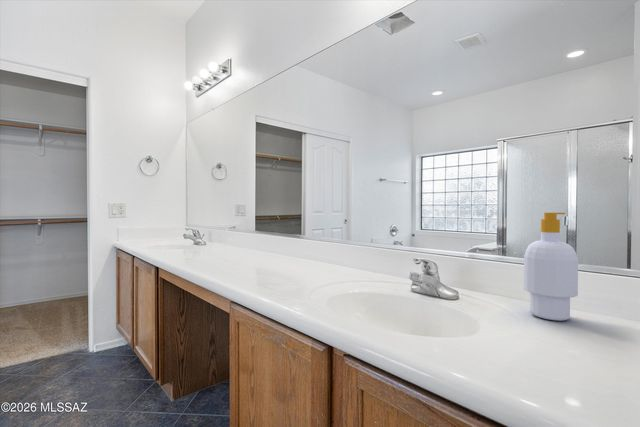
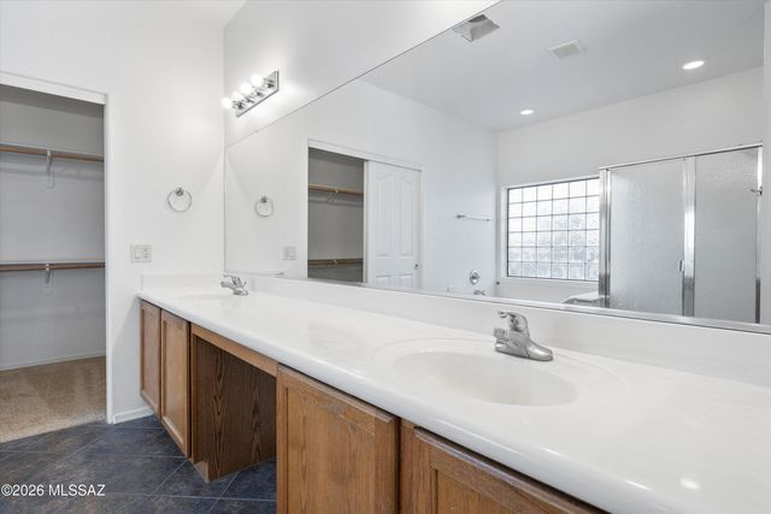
- soap bottle [523,212,579,322]
